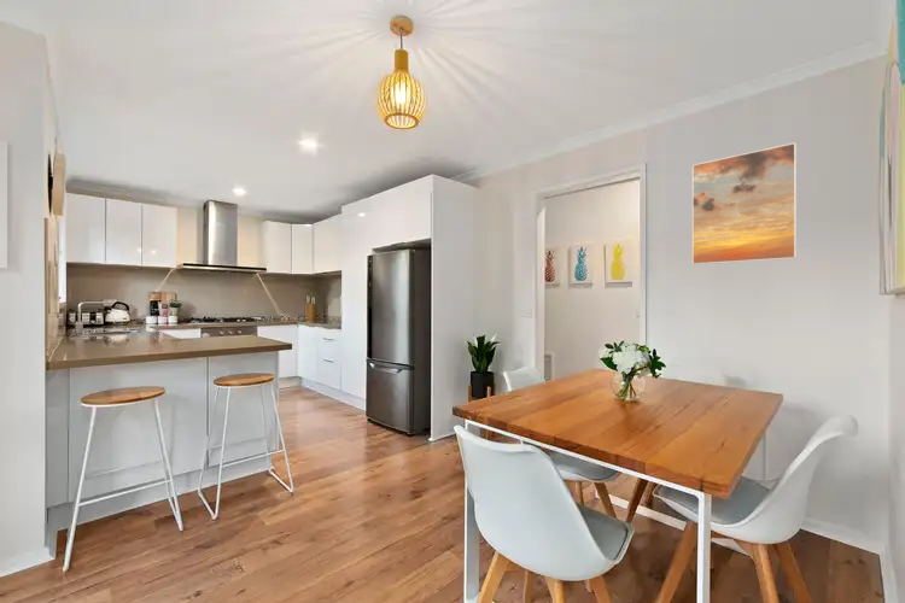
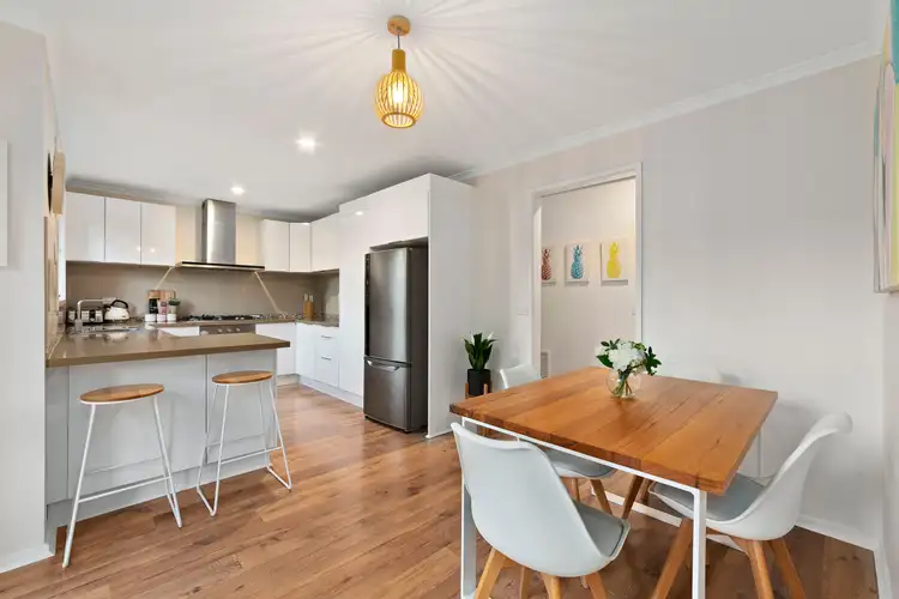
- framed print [691,141,798,265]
